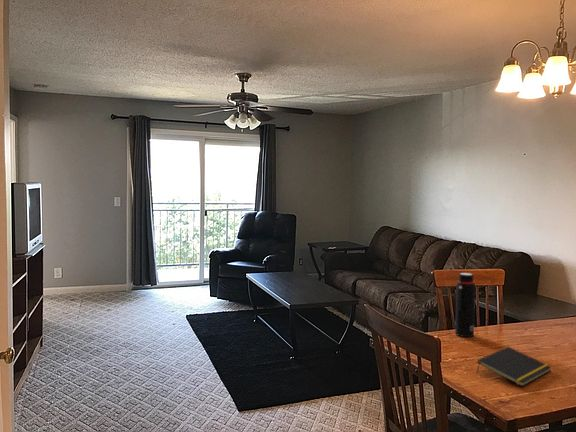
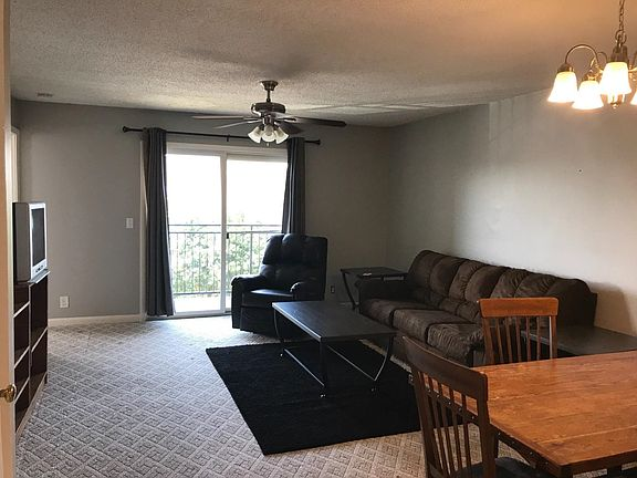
- notepad [476,346,553,387]
- water bottle [454,272,476,338]
